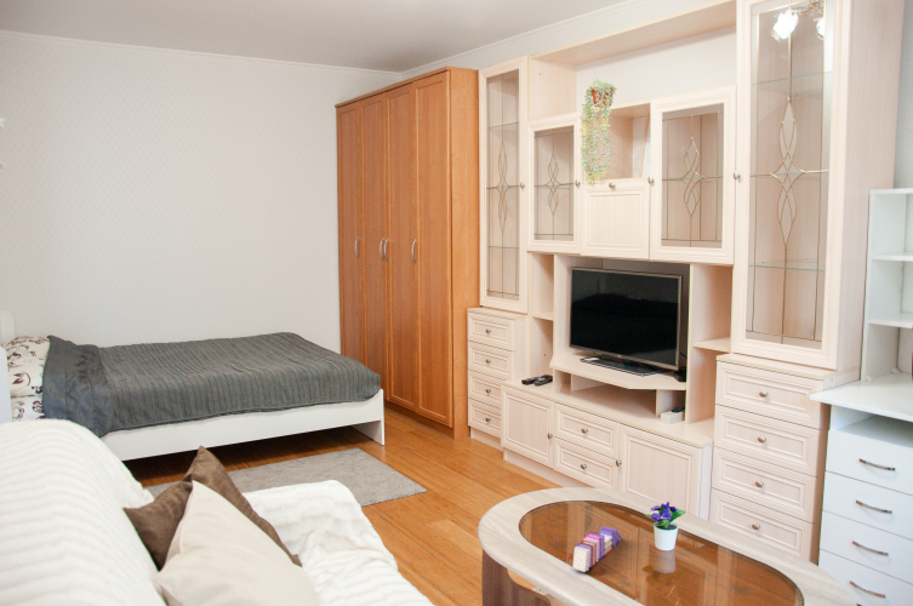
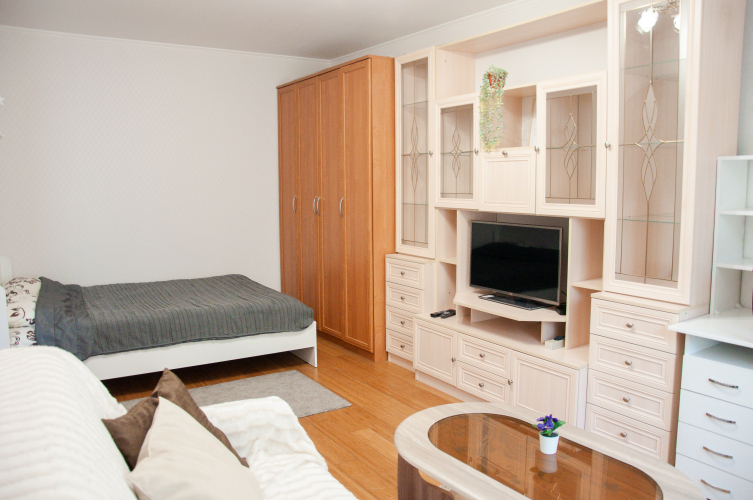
- books [571,526,623,573]
